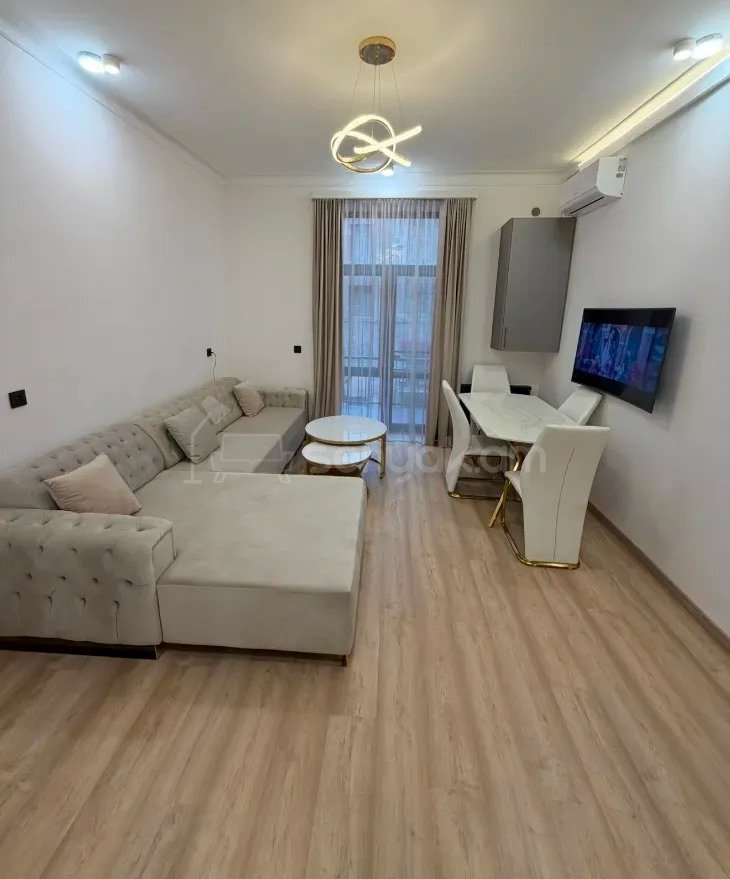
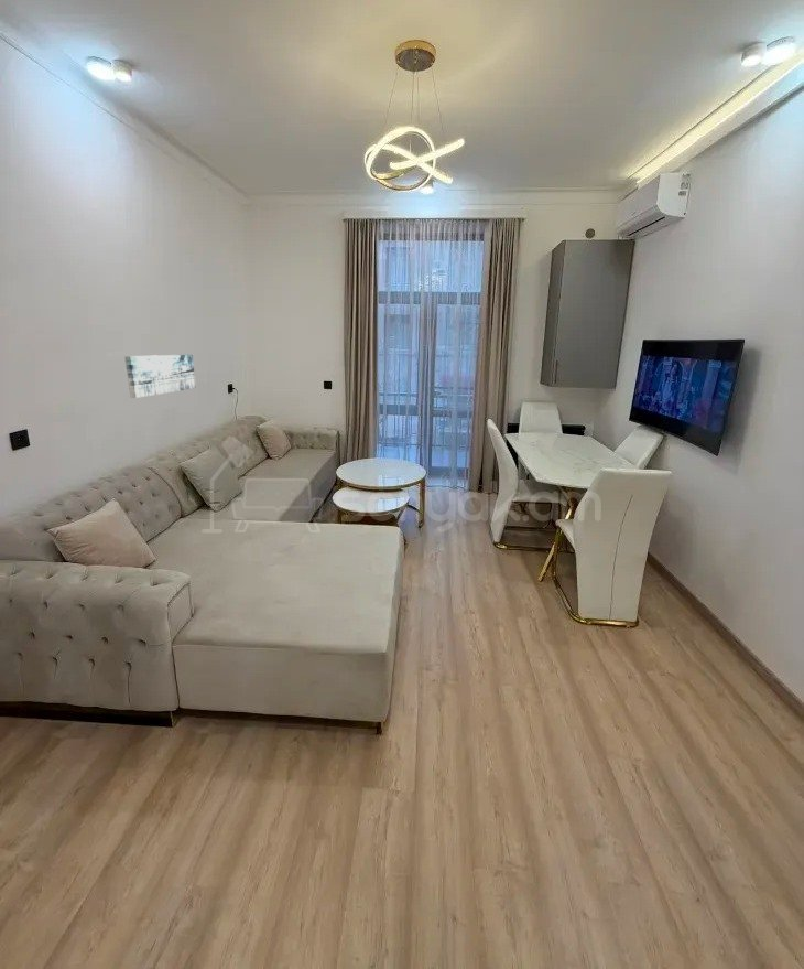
+ wall art [123,354,197,399]
